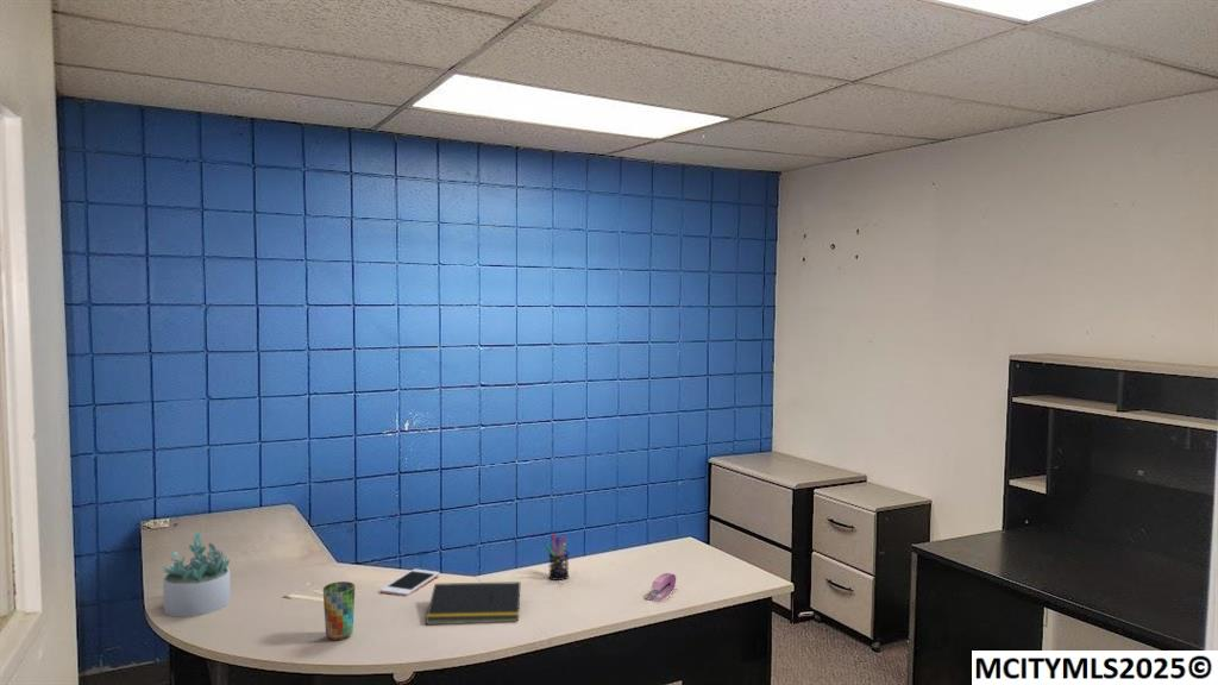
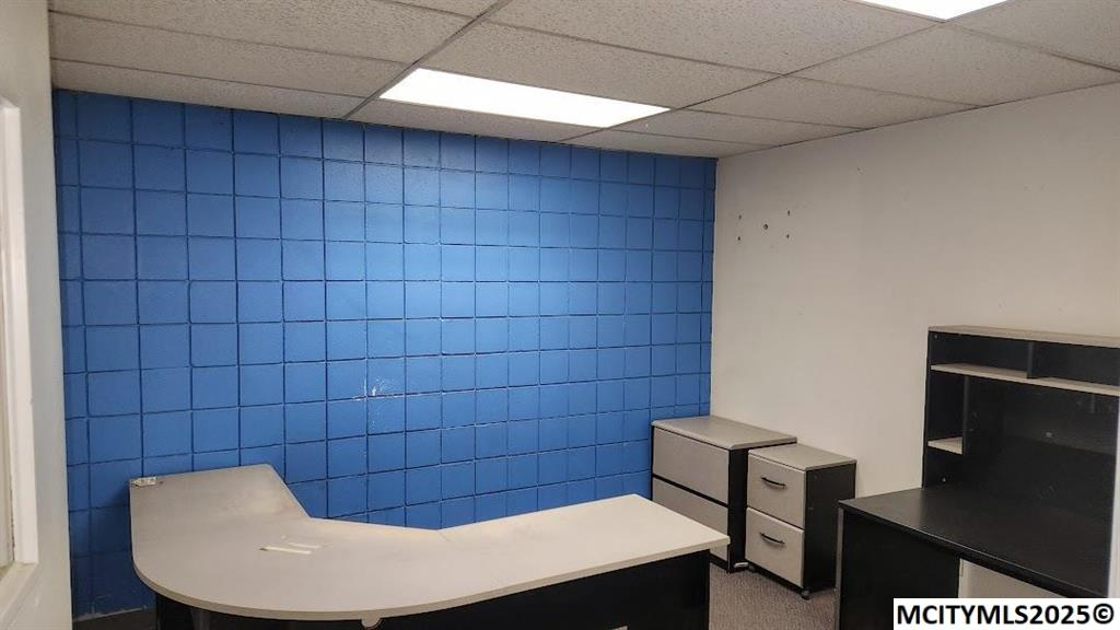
- stapler [648,572,677,603]
- cell phone [379,568,440,597]
- succulent plant [161,532,232,618]
- notepad [425,580,522,626]
- cup [322,580,356,641]
- pen holder [544,532,570,582]
